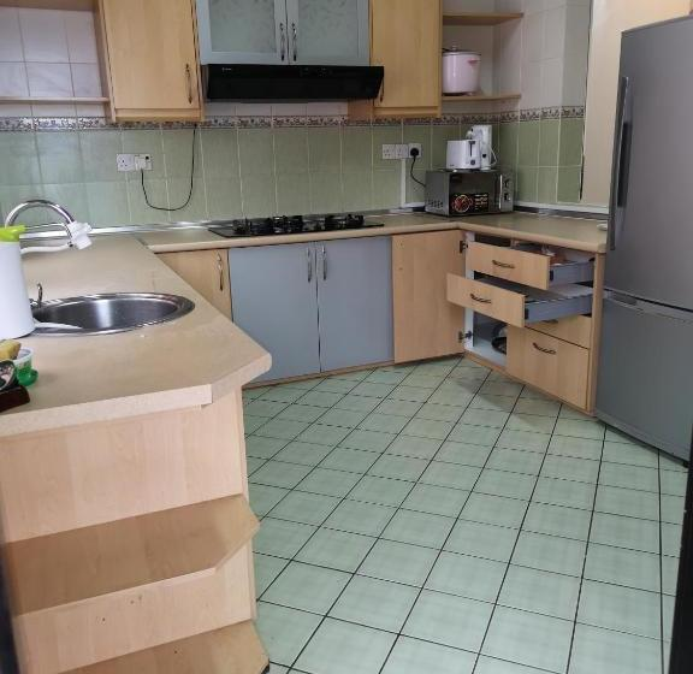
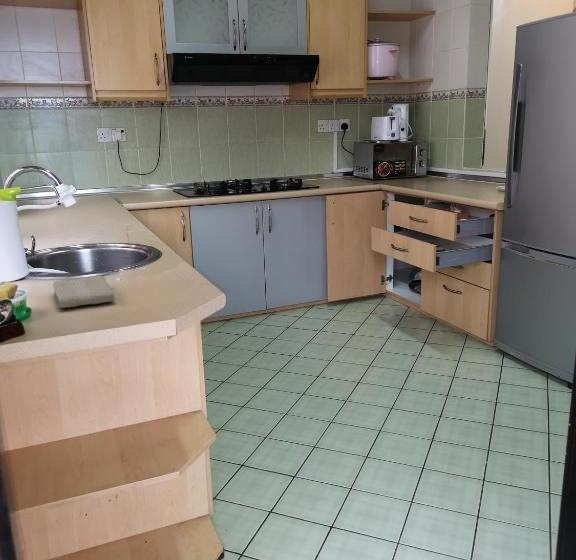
+ washcloth [52,275,116,309]
